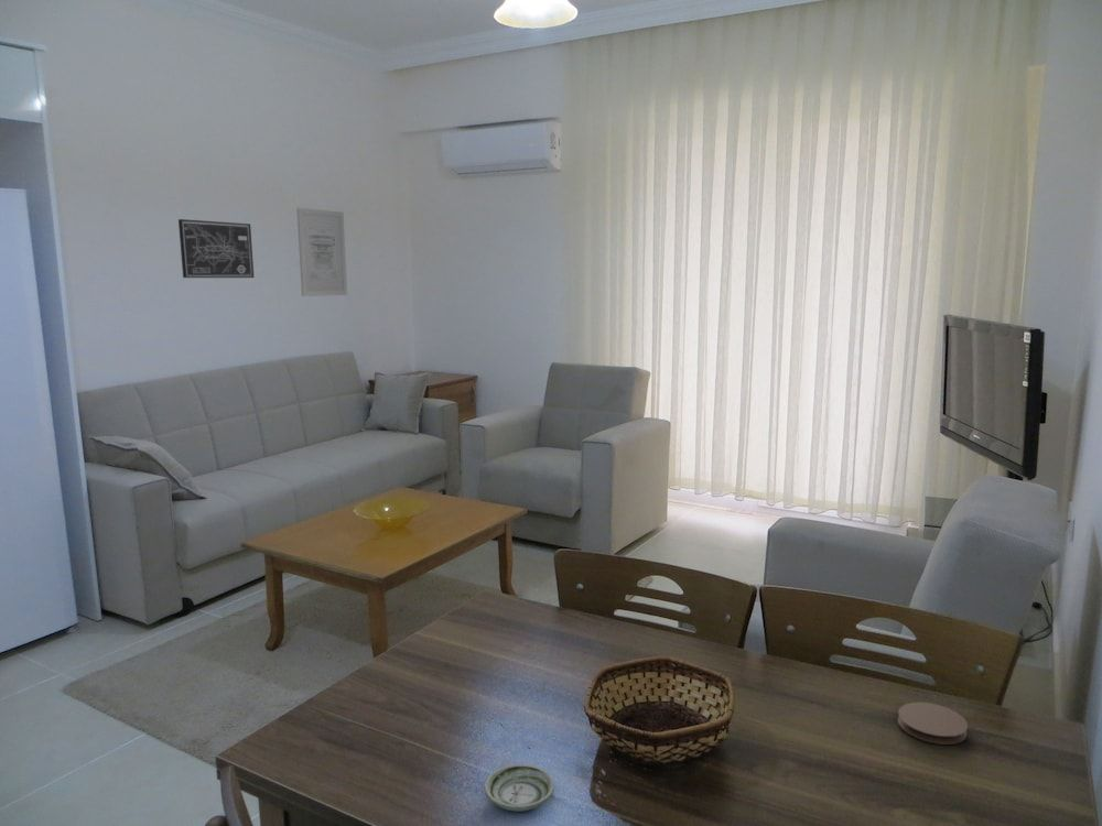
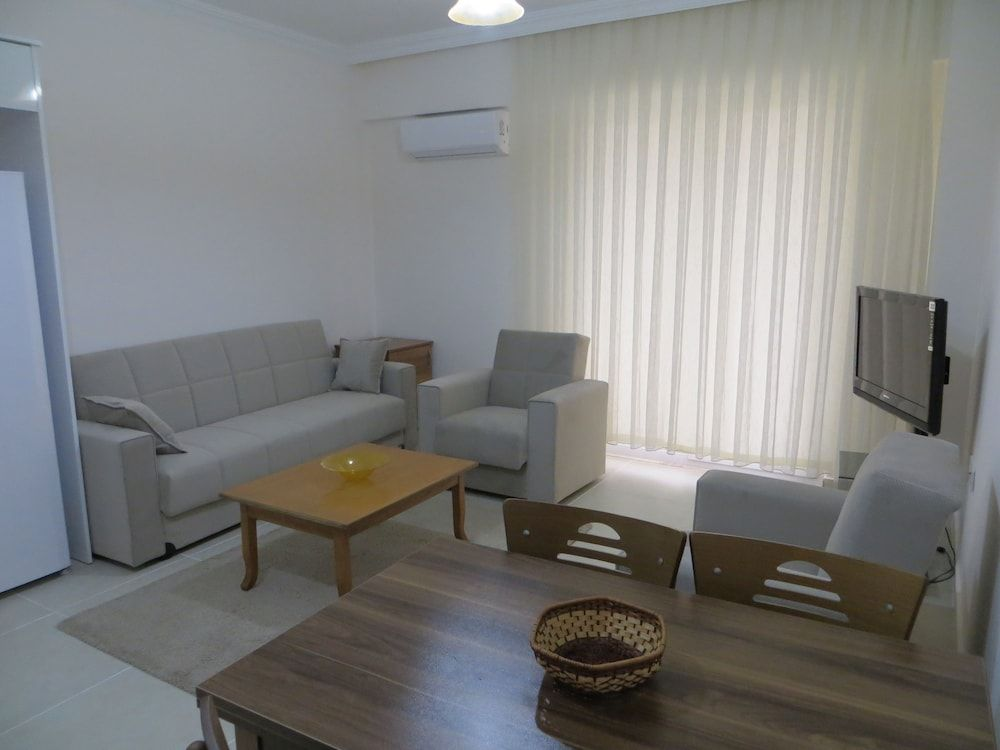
- coaster [897,702,969,746]
- saucer [483,763,555,813]
- wall art [295,207,348,297]
- wall art [177,218,255,279]
